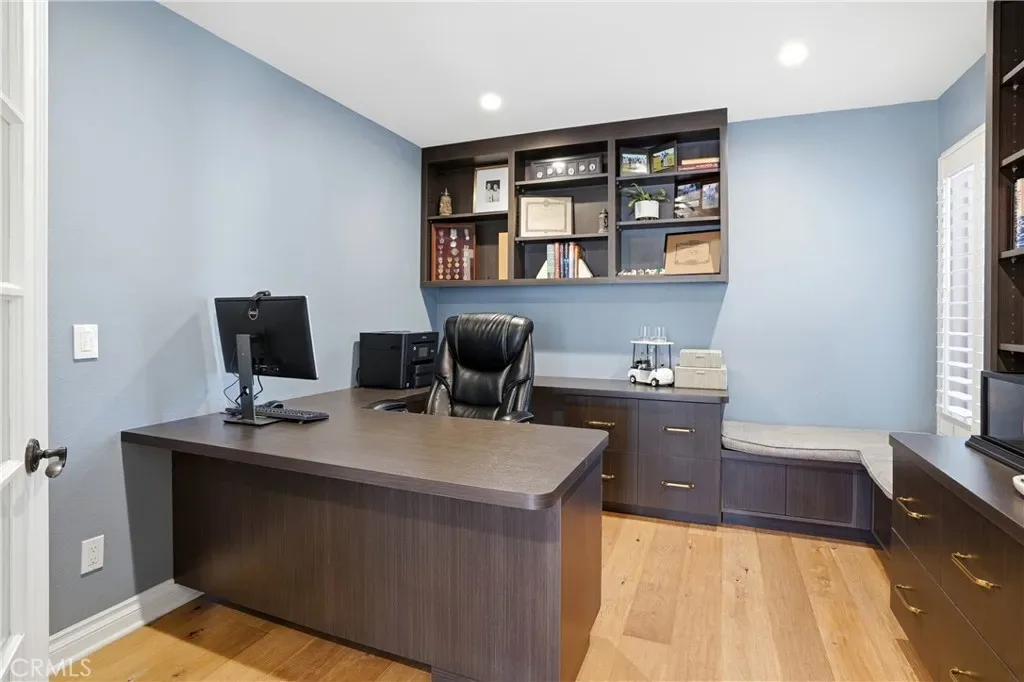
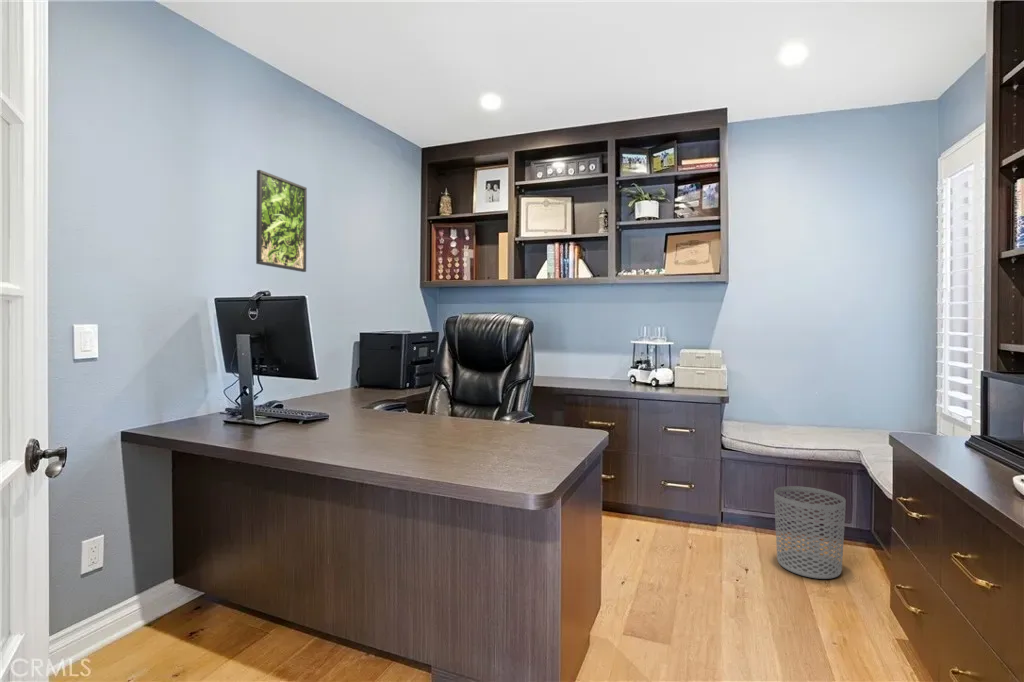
+ waste bin [773,485,847,580]
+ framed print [255,169,308,273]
